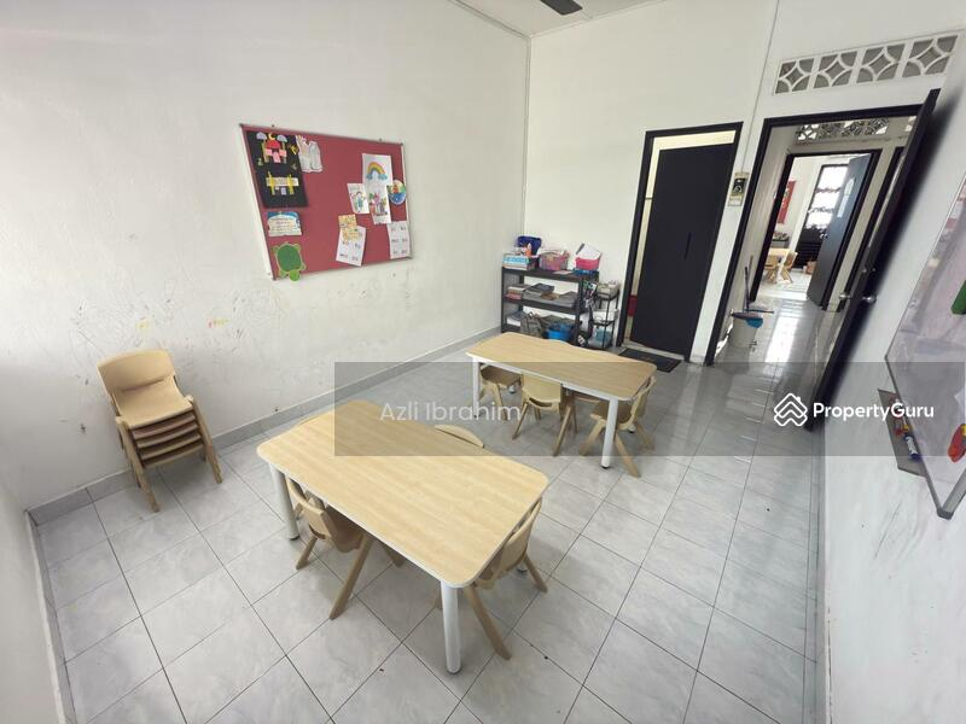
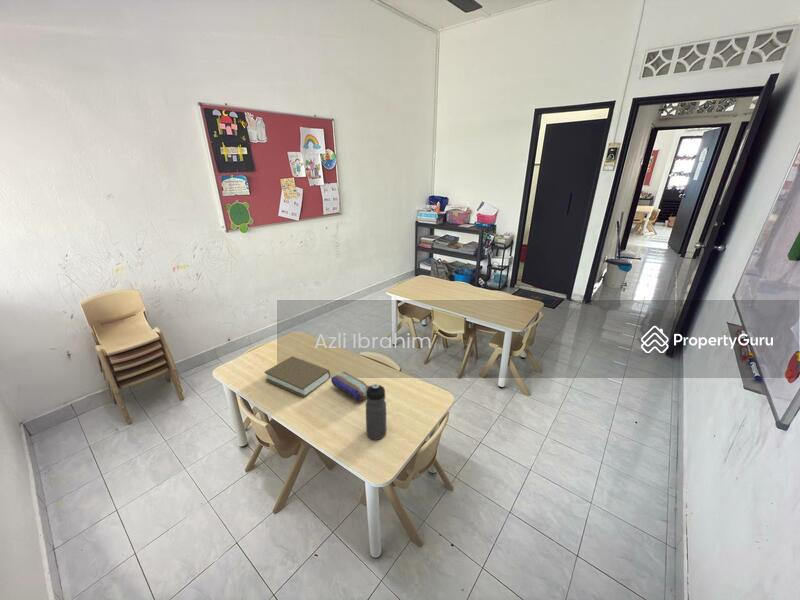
+ water bottle [365,383,387,440]
+ pencil case [330,371,370,402]
+ book [264,355,331,398]
